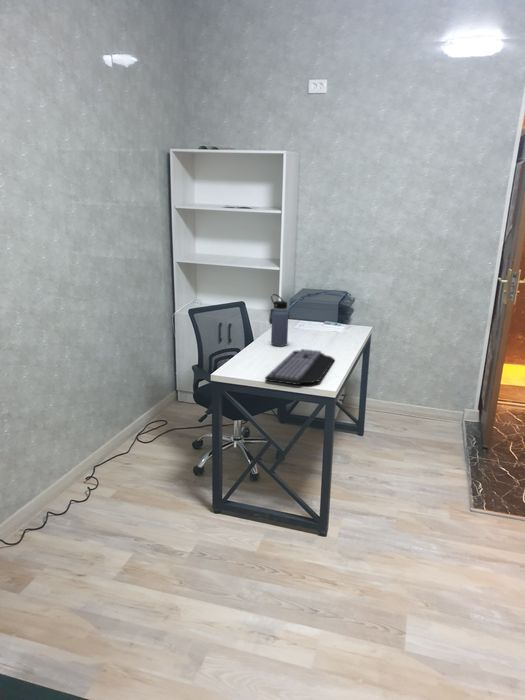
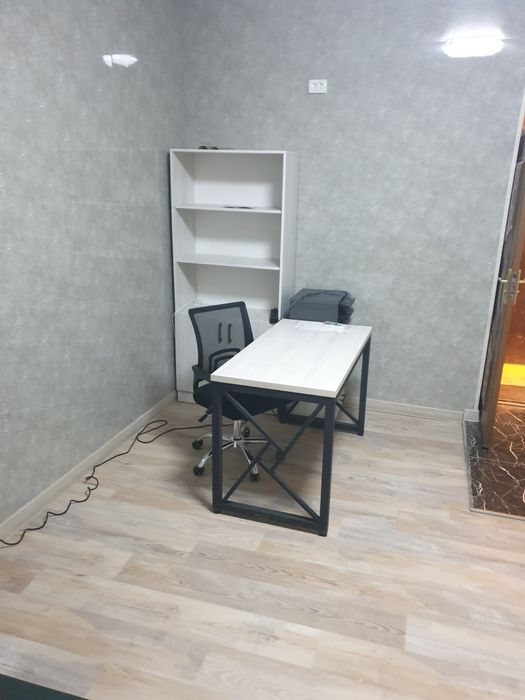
- keyboard [264,348,336,386]
- water bottle [270,293,289,347]
